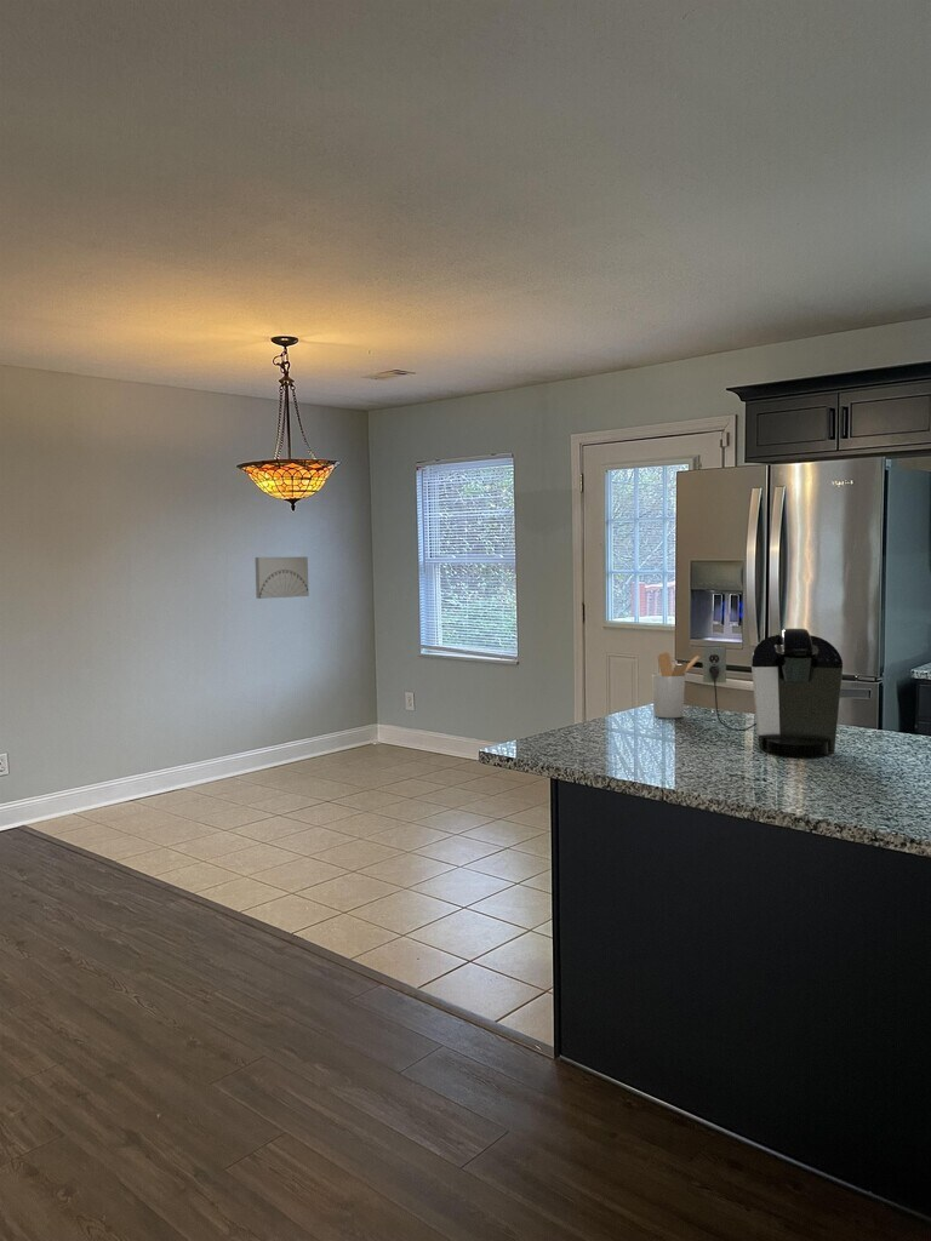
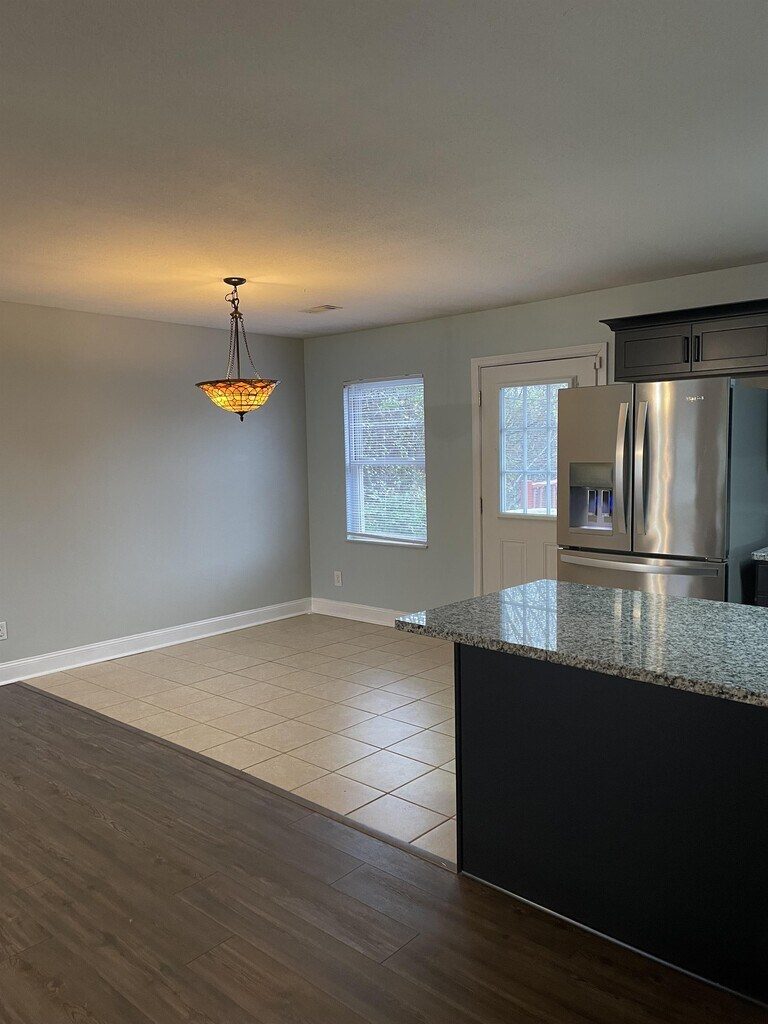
- wall art [255,555,310,600]
- coffee maker [702,628,844,759]
- utensil holder [650,651,701,719]
